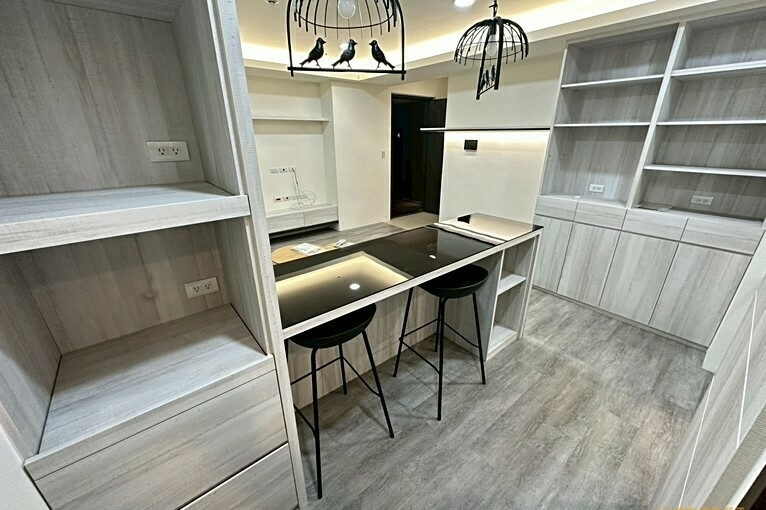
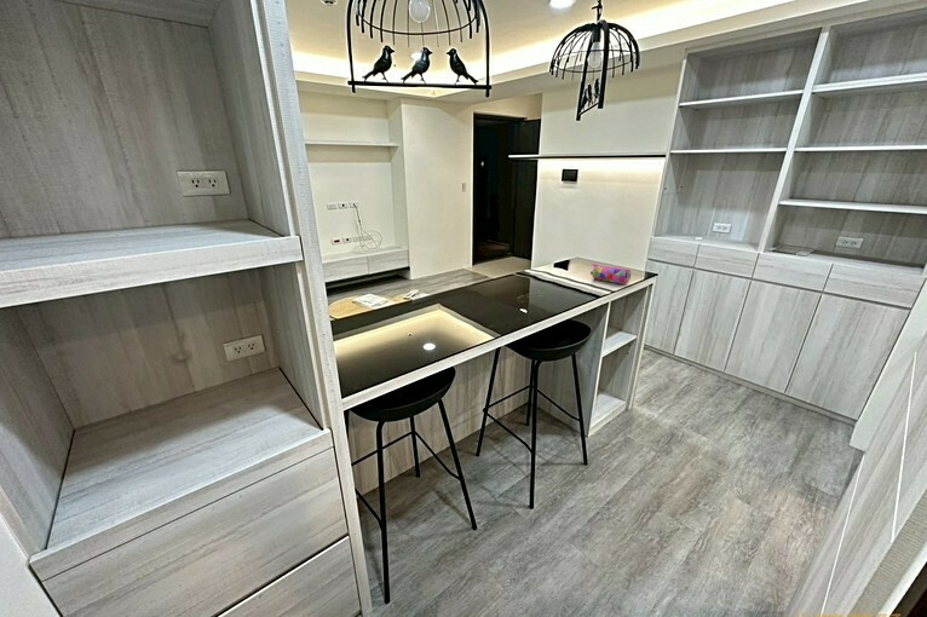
+ pencil case [589,263,632,286]
